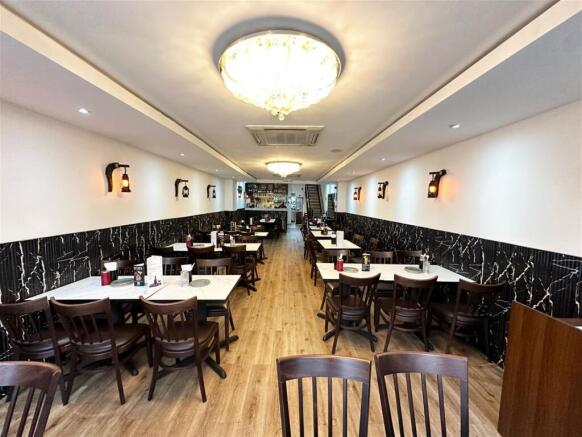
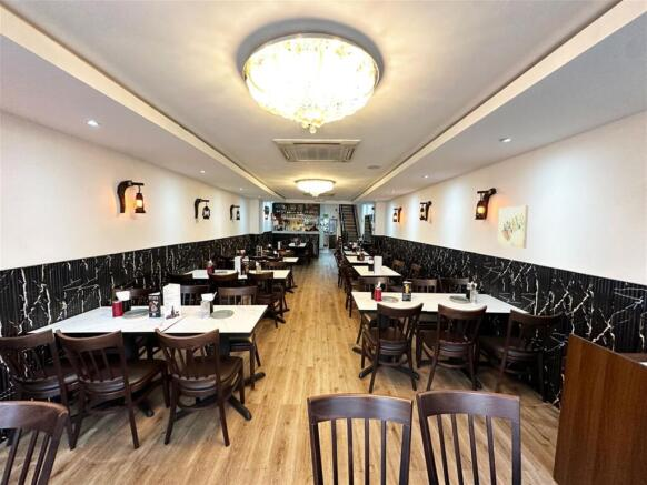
+ wall art [496,204,529,250]
